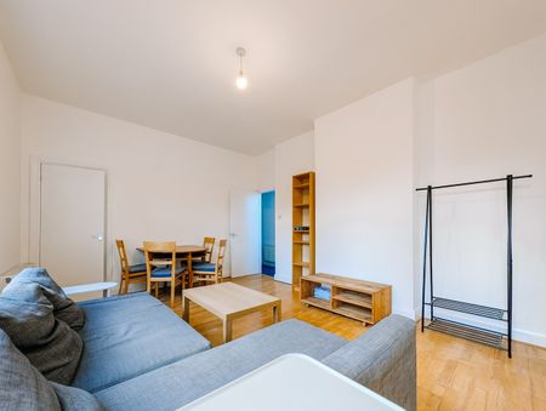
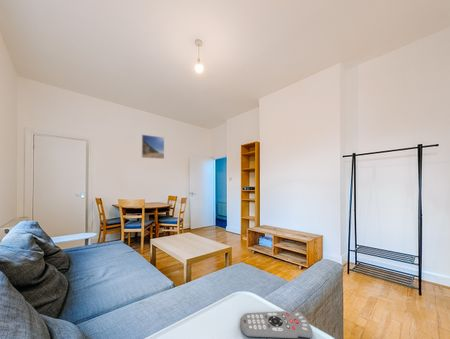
+ remote control [239,310,313,339]
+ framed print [141,134,165,160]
